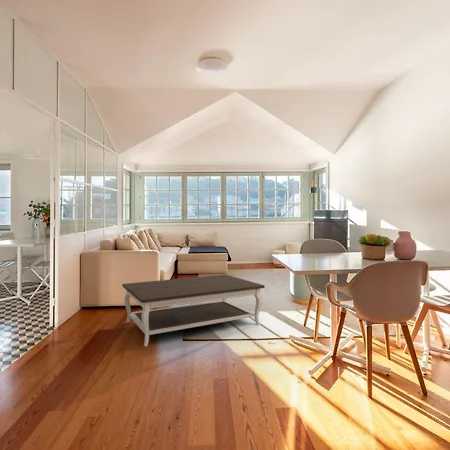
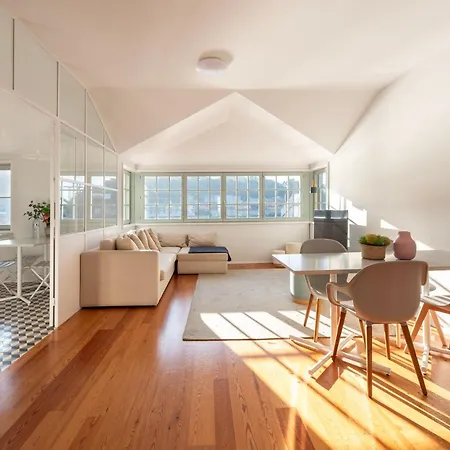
- coffee table [121,274,266,347]
